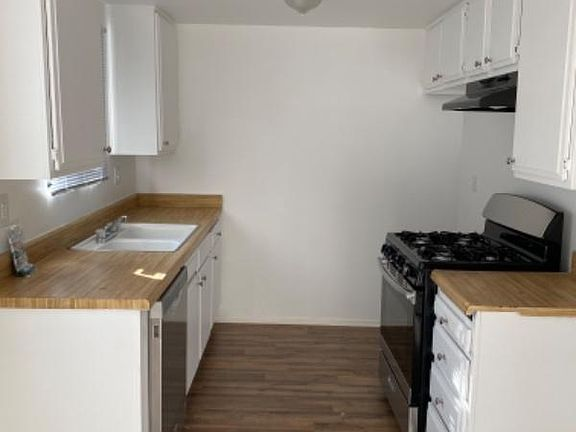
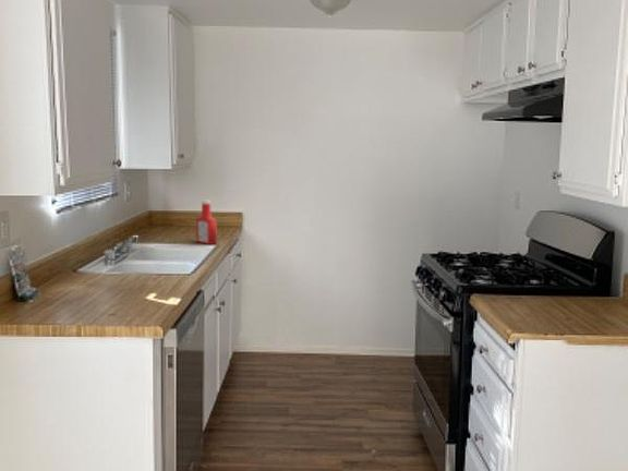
+ soap bottle [195,200,218,245]
